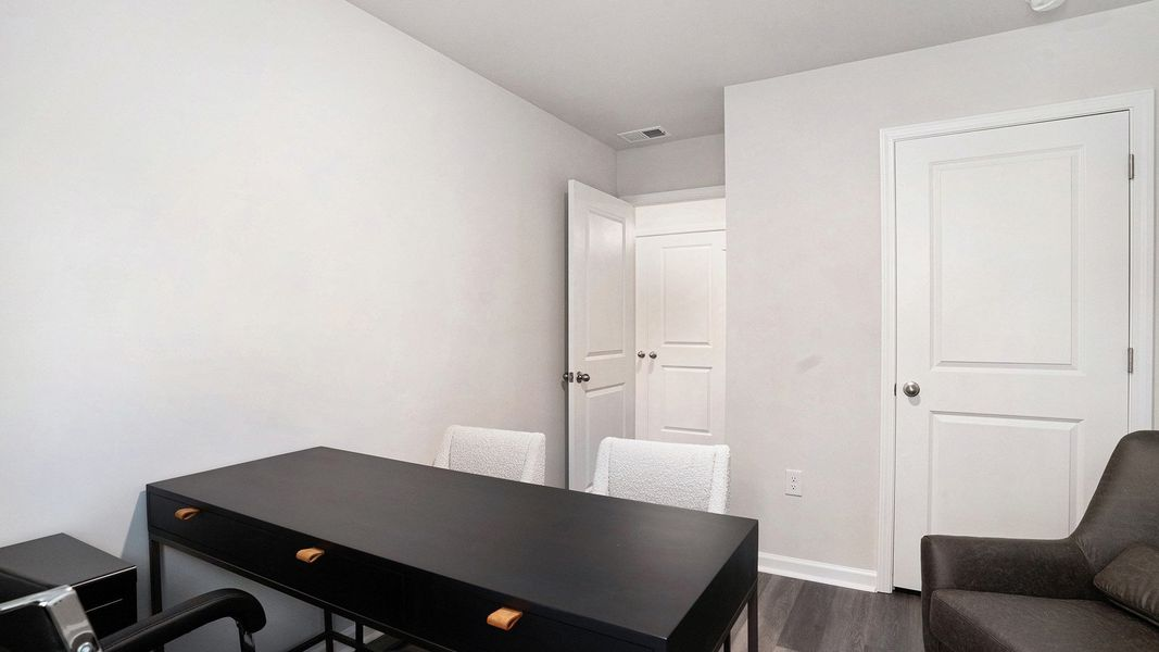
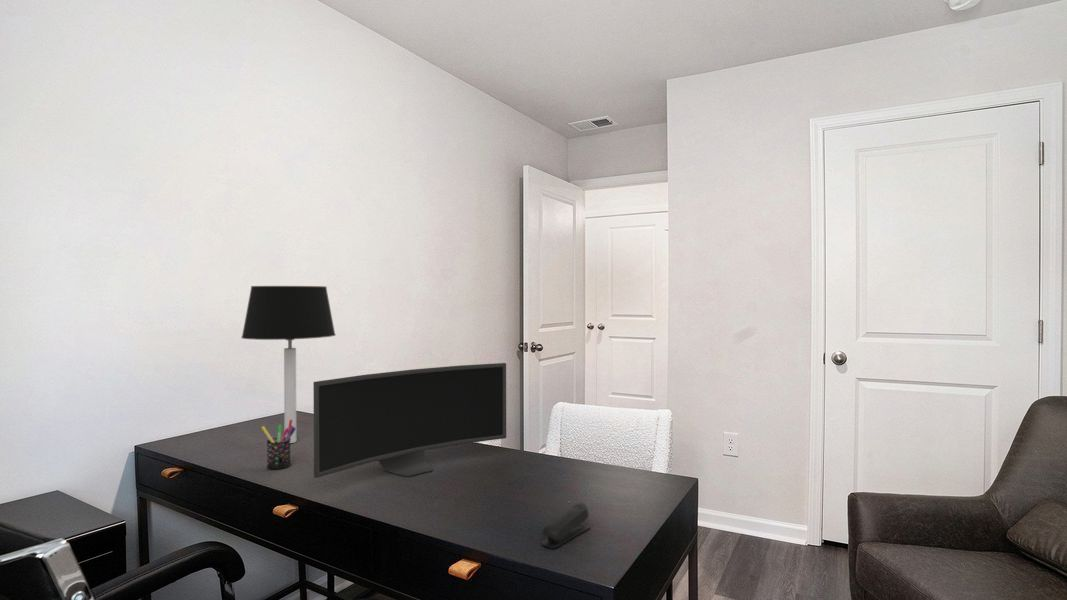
+ stapler [540,502,591,549]
+ monitor [312,362,507,479]
+ pen holder [261,420,297,470]
+ table lamp [240,285,337,444]
